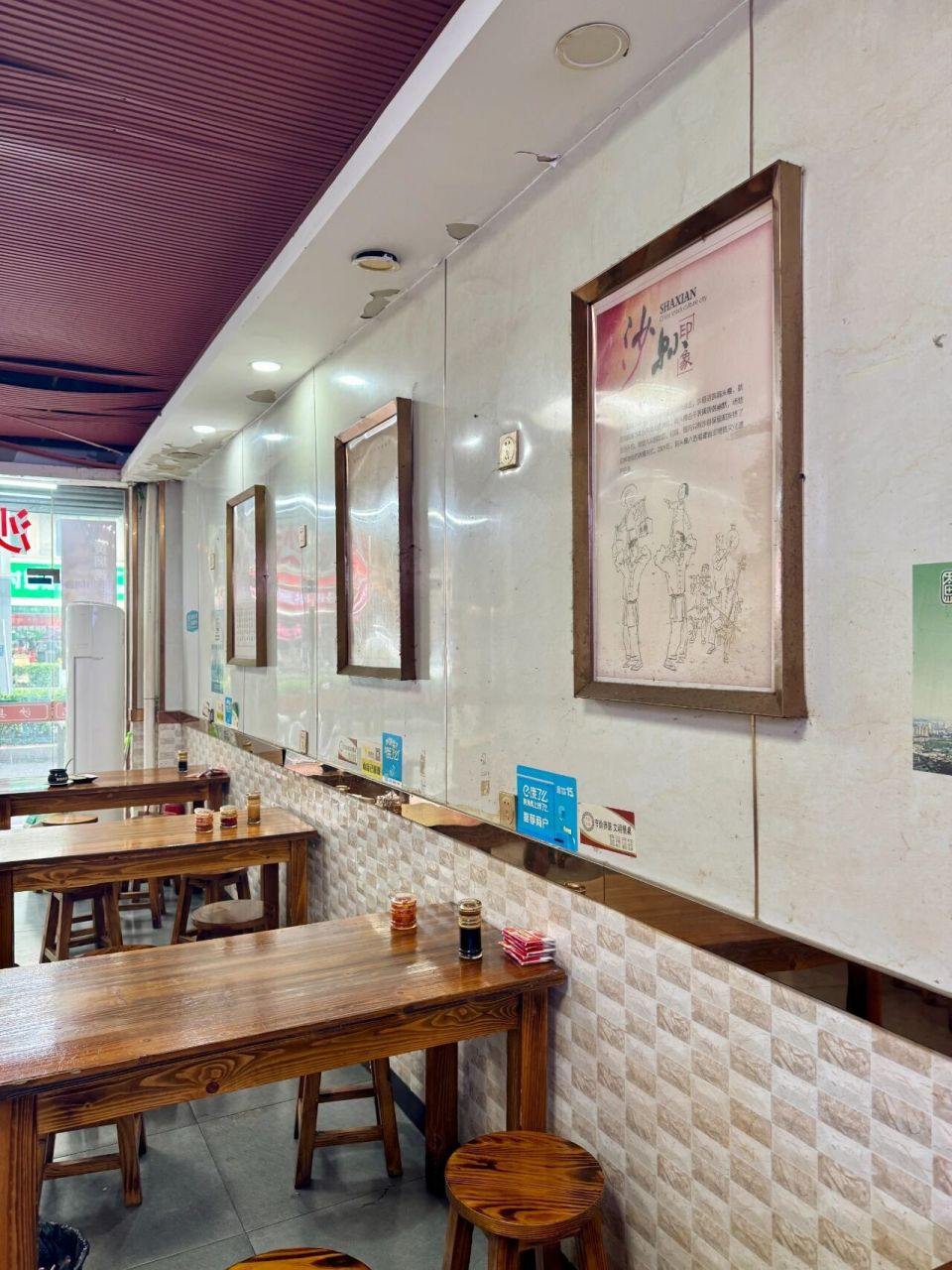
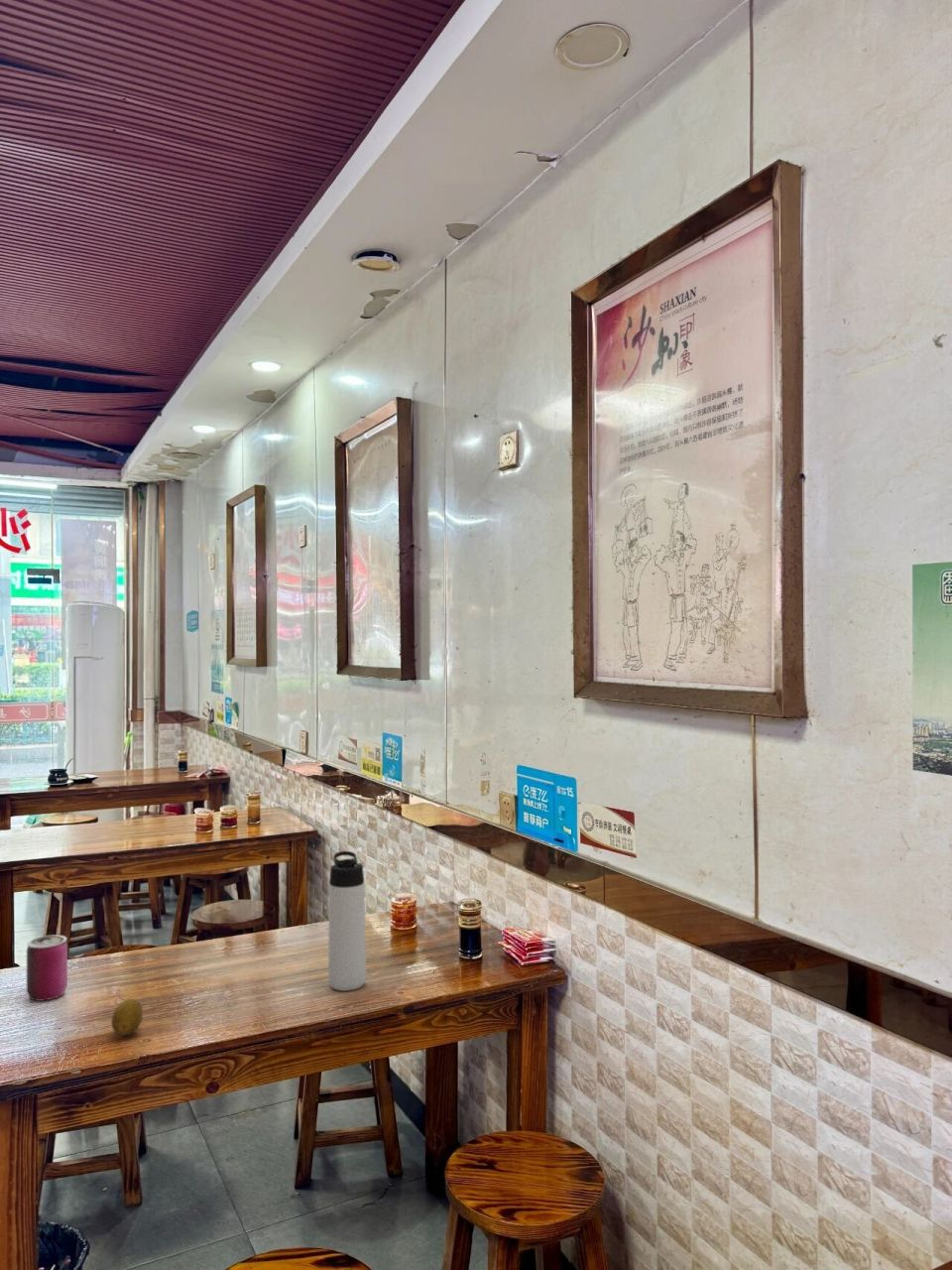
+ fruit [110,998,144,1036]
+ thermos bottle [327,850,367,992]
+ can [26,934,68,1002]
